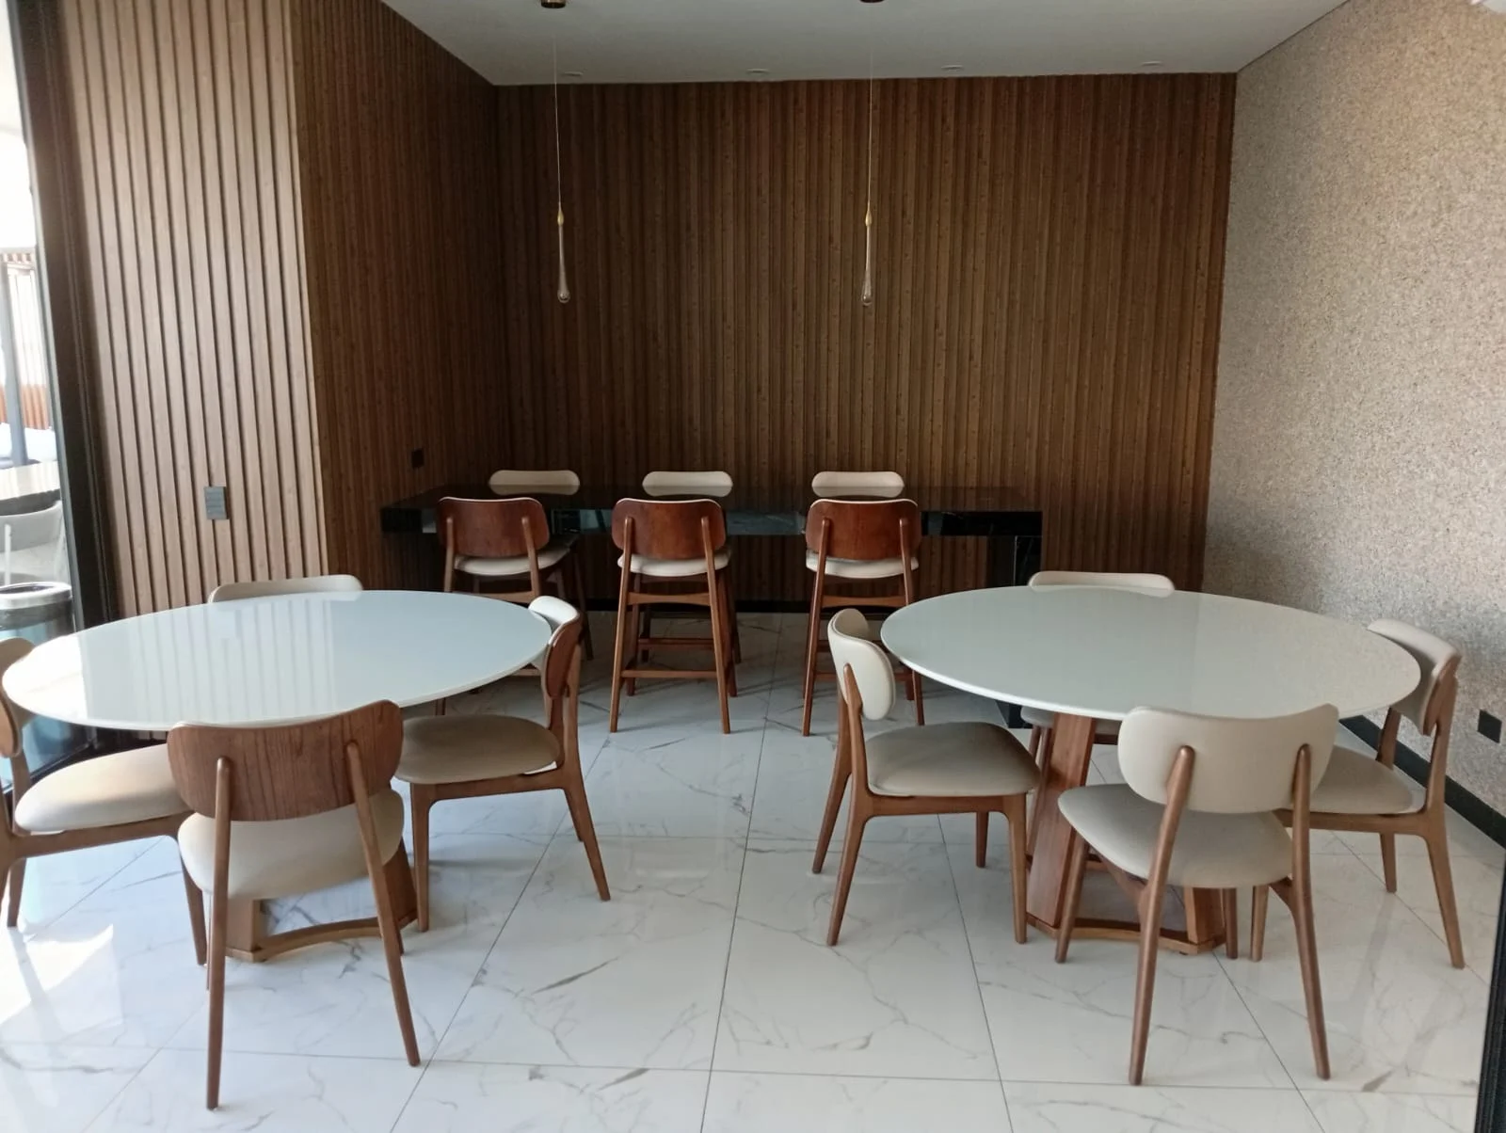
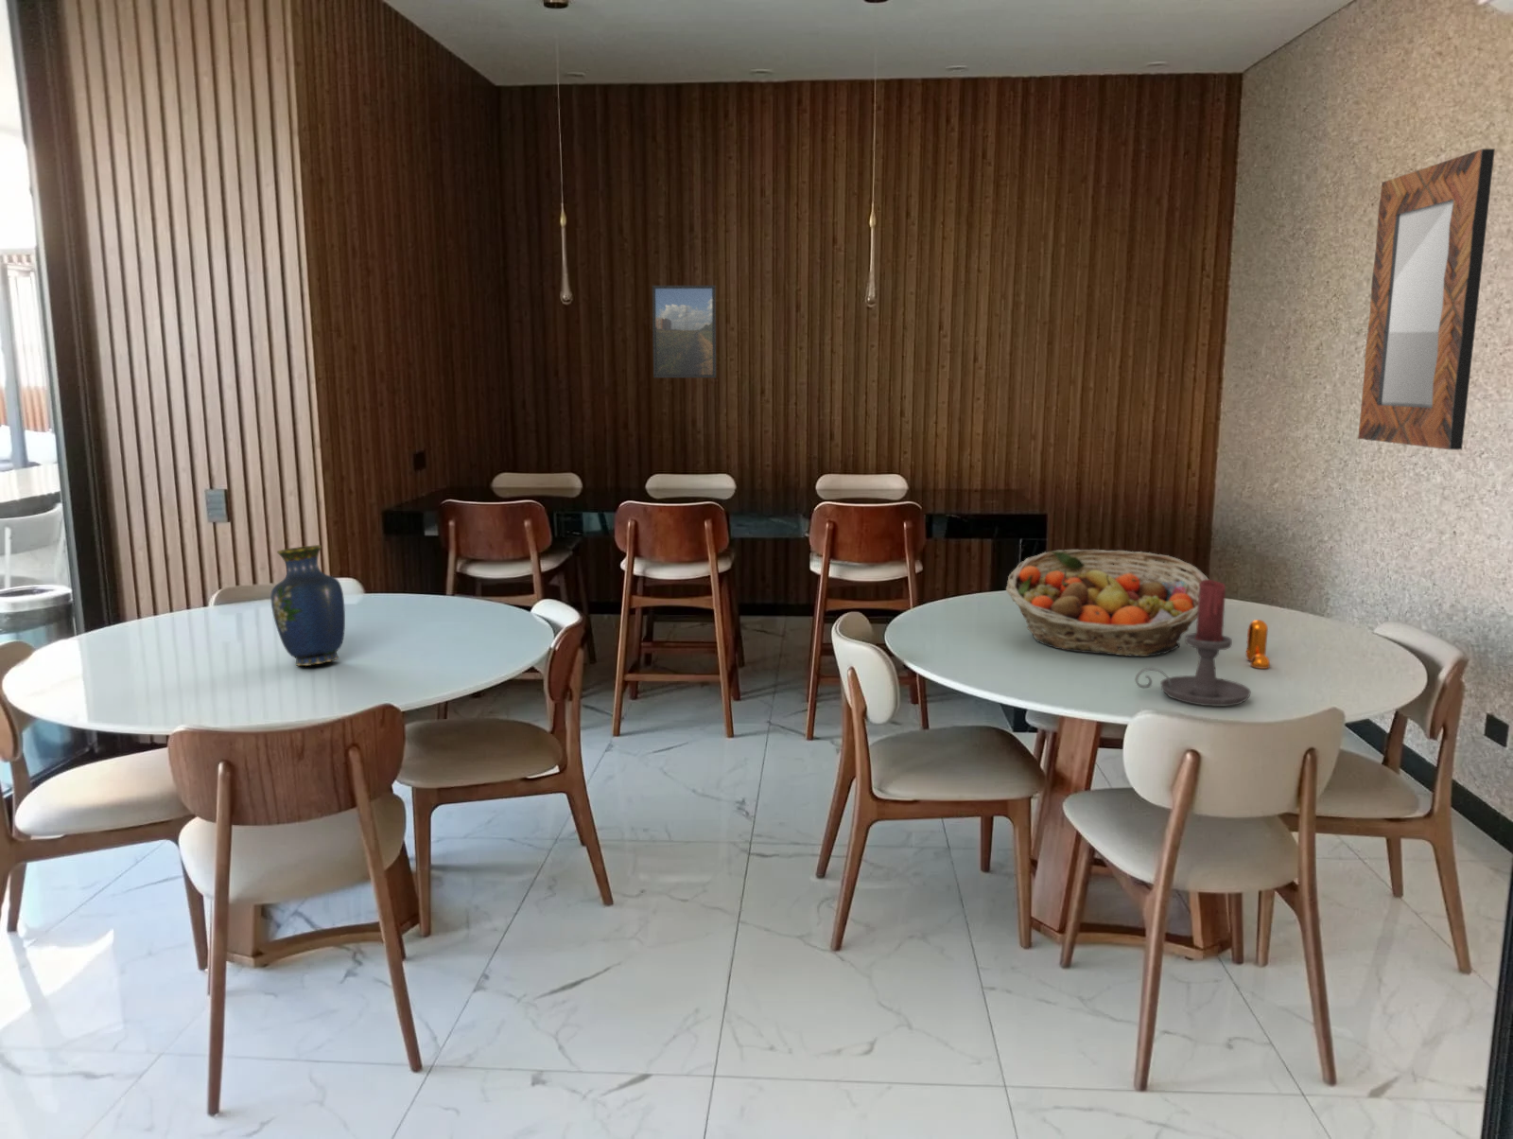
+ home mirror [1358,147,1496,450]
+ pepper shaker [1244,619,1271,670]
+ candle holder [1134,579,1252,707]
+ vase [269,544,346,666]
+ fruit basket [1005,549,1209,658]
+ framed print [652,285,716,378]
